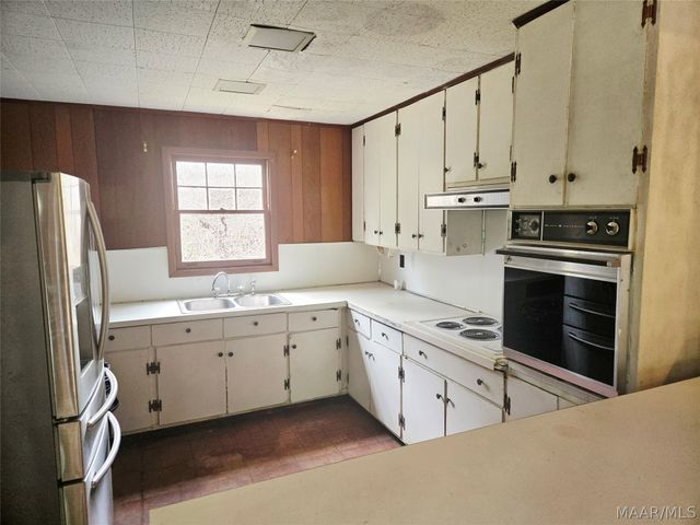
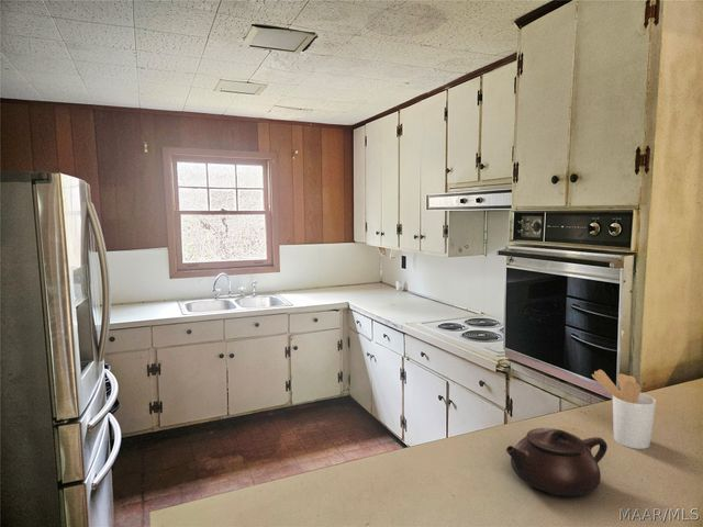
+ teapot [505,427,609,497]
+ utensil holder [591,369,657,450]
